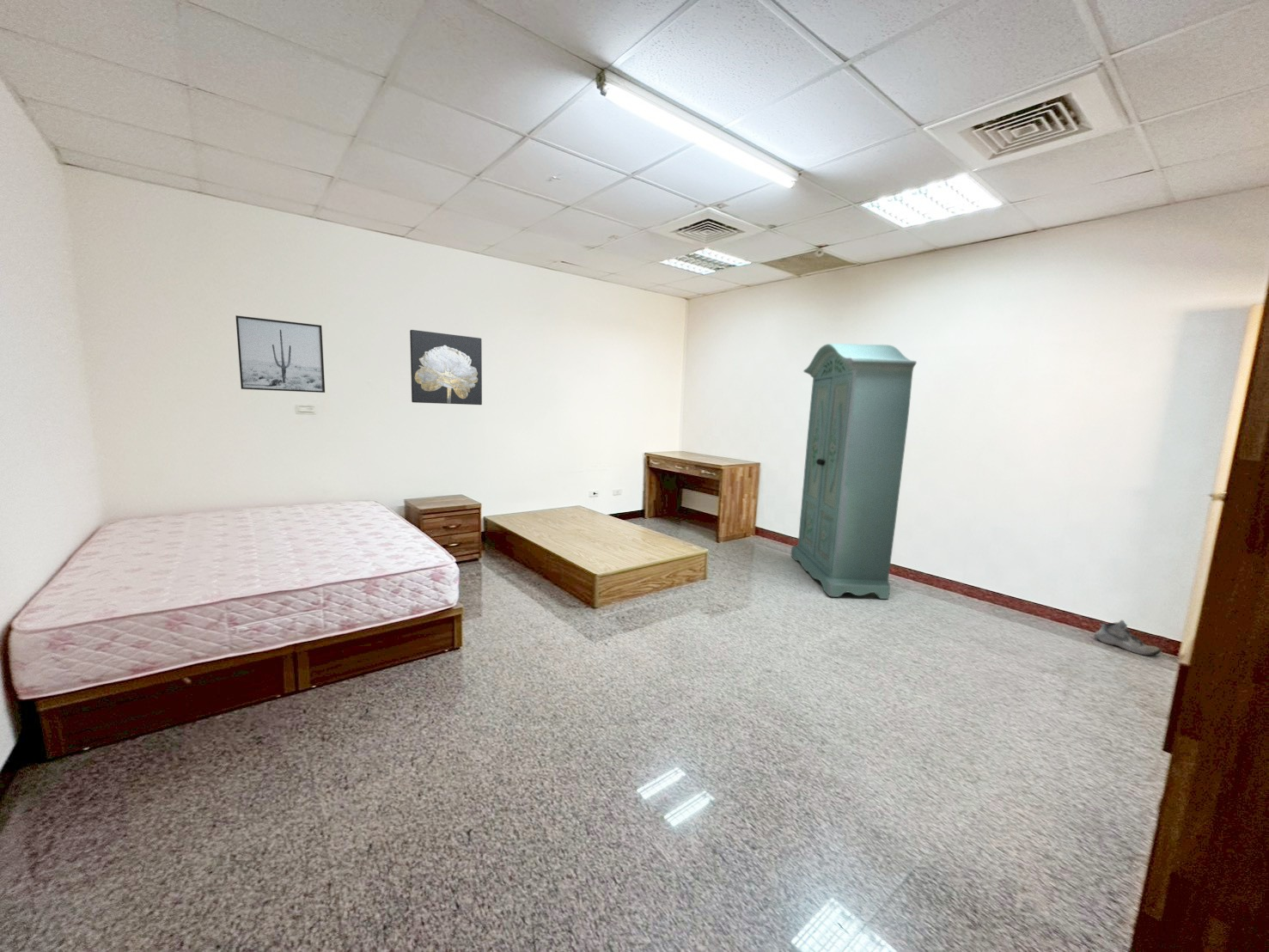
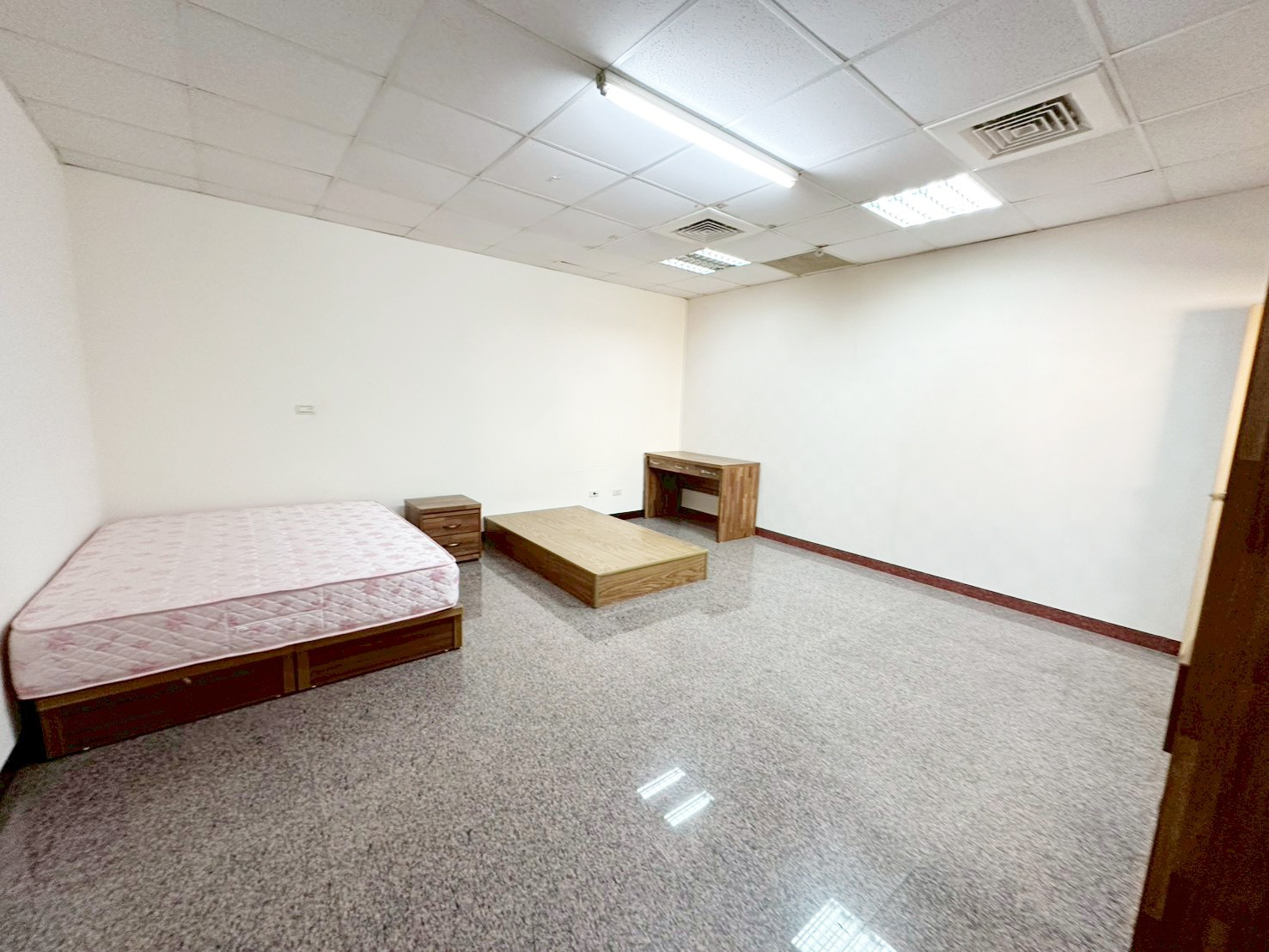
- wall art [409,329,483,406]
- shoe [1093,619,1162,656]
- wardrobe [790,343,918,600]
- wall art [235,314,326,394]
